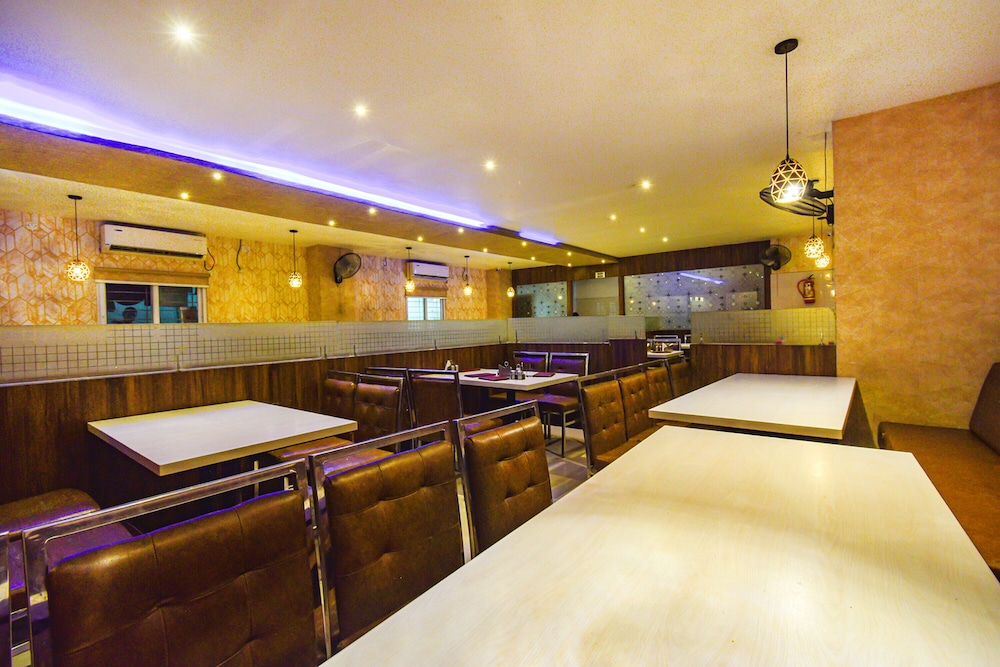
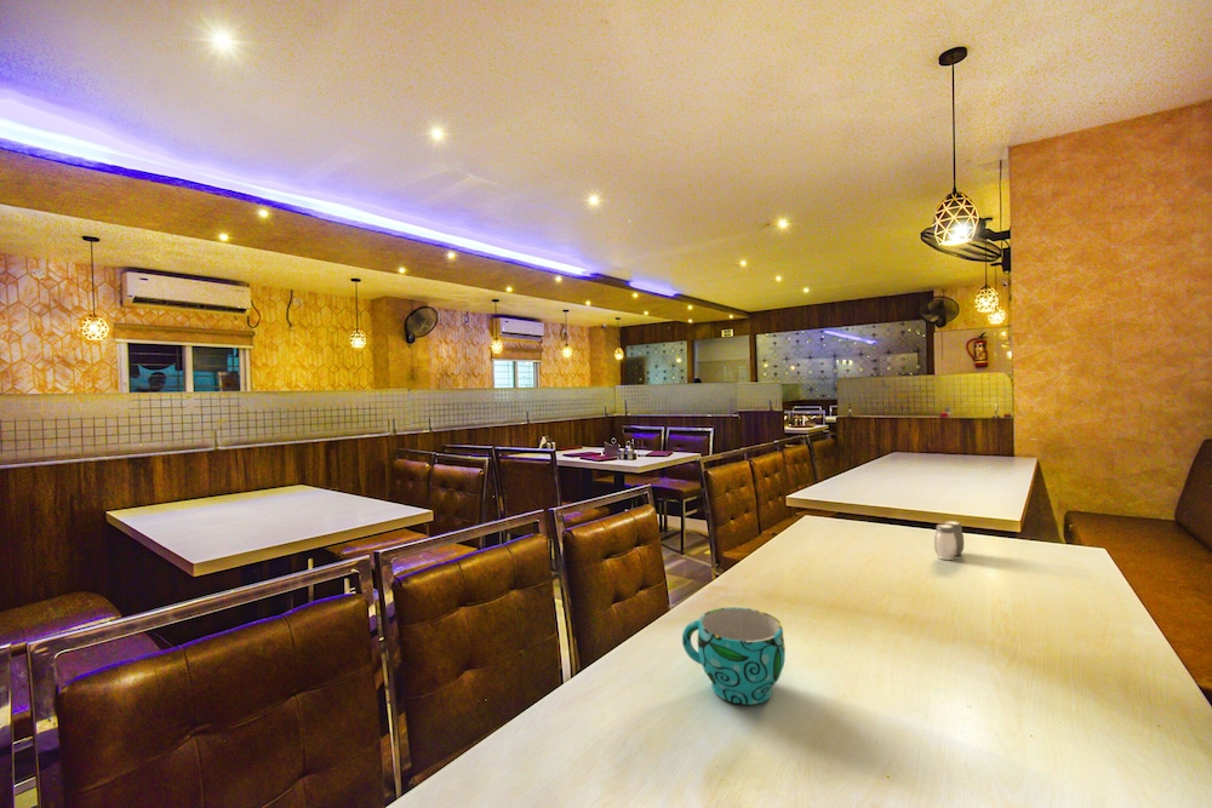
+ salt and pepper shaker [933,520,965,561]
+ cup [681,607,787,706]
